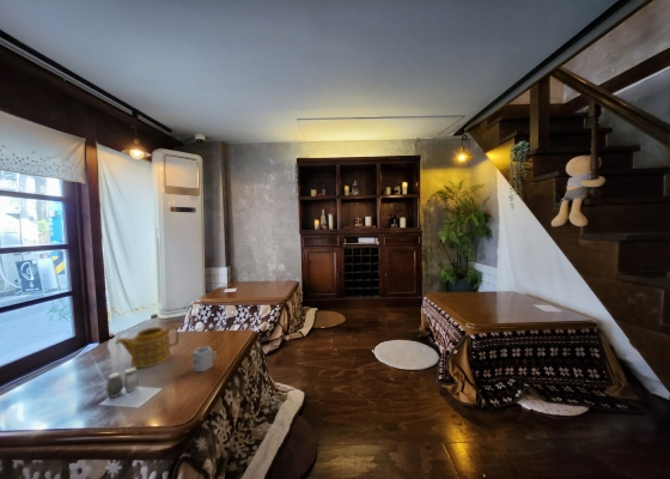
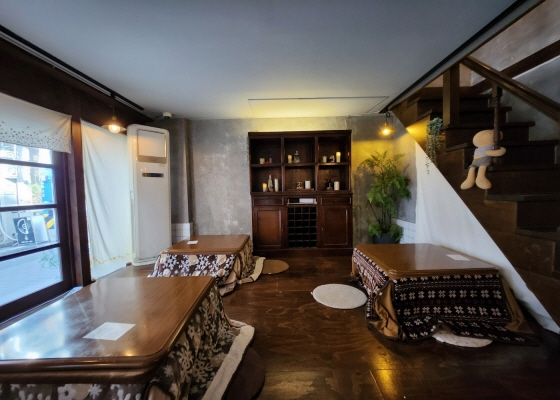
- cup [191,345,218,372]
- teapot [115,325,179,369]
- salt and pepper shaker [105,366,140,399]
